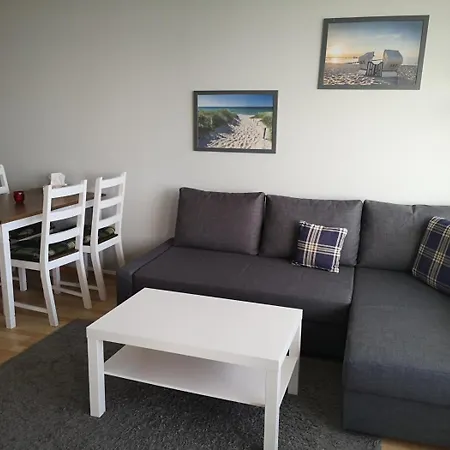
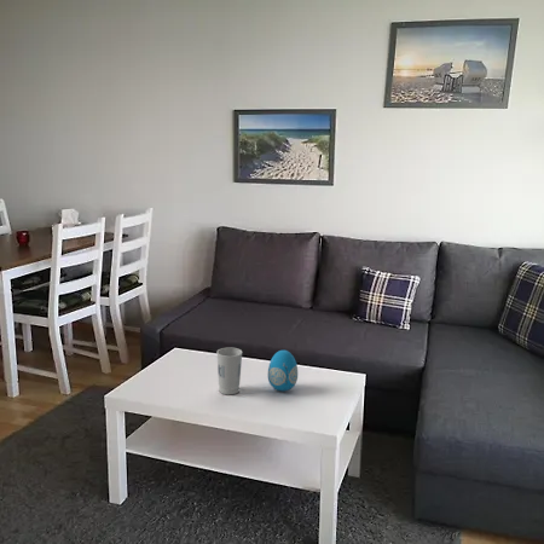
+ cup [216,347,243,395]
+ decorative egg [267,349,299,392]
